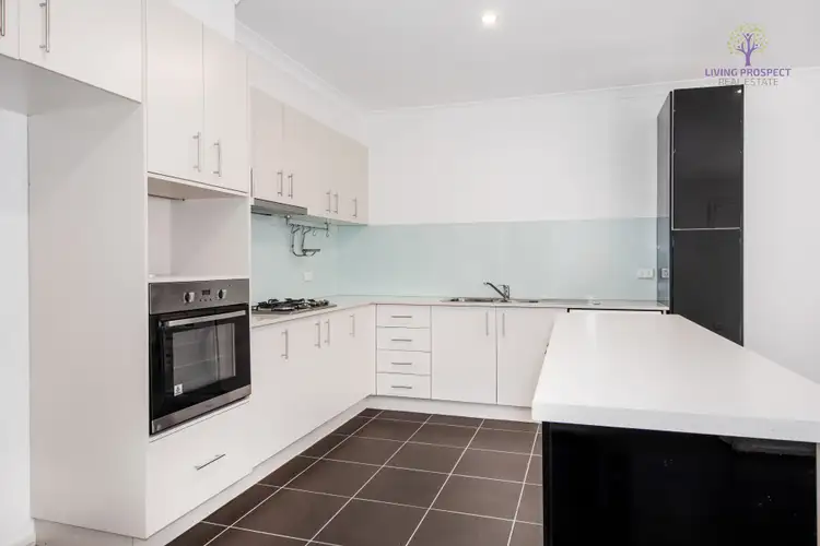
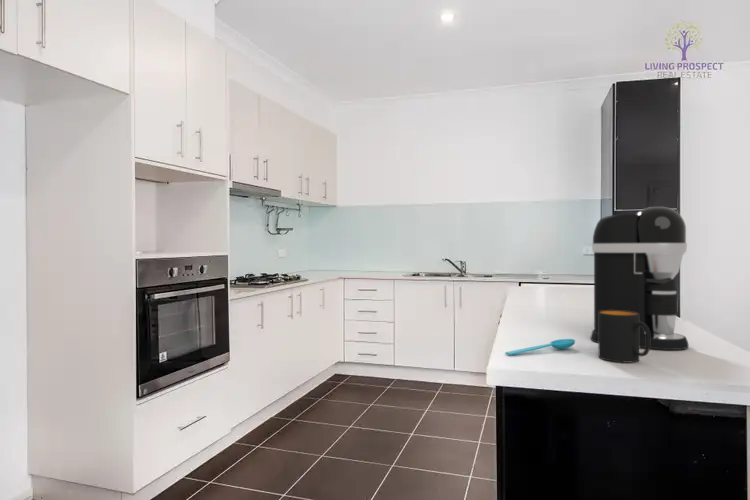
+ coffee maker [590,206,690,351]
+ spoon [504,338,576,356]
+ mug [598,310,651,364]
